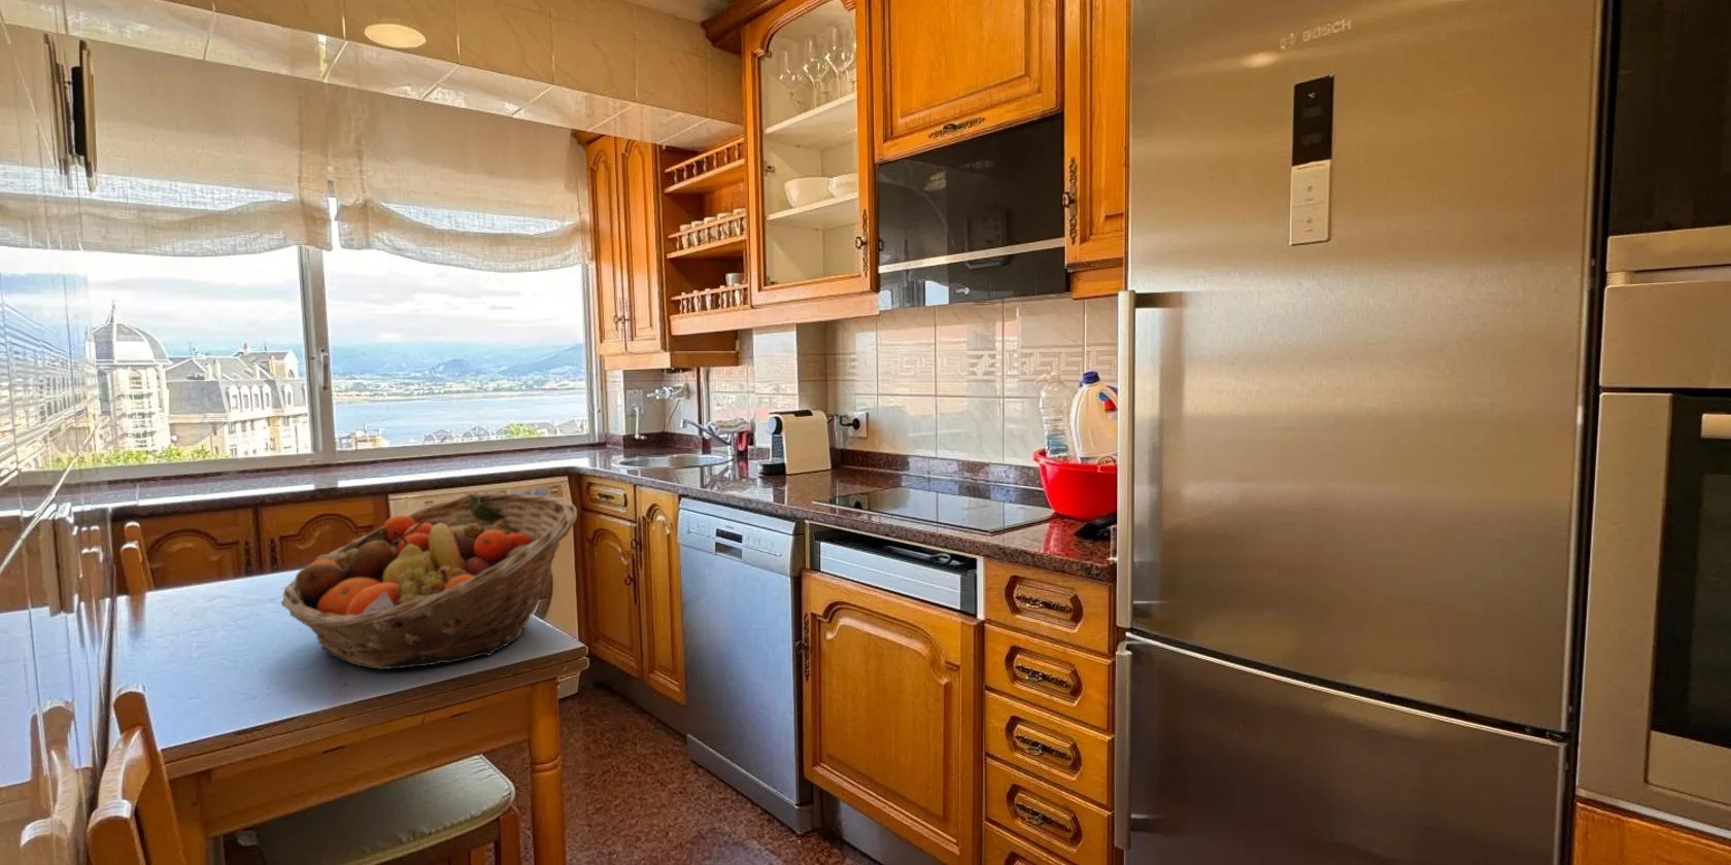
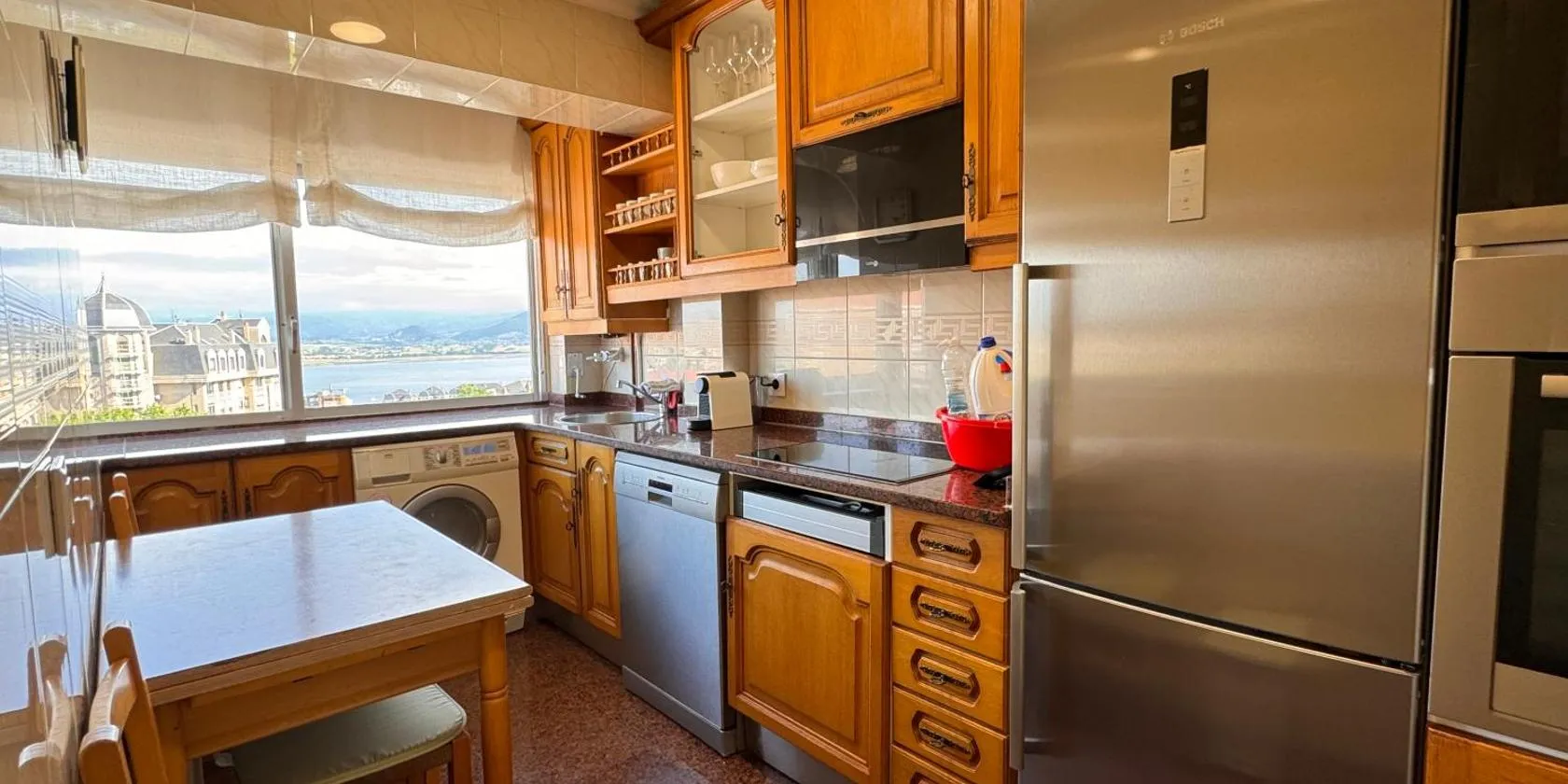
- fruit basket [280,492,578,671]
